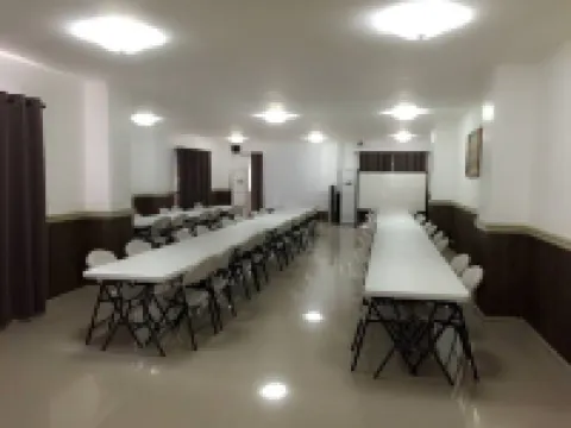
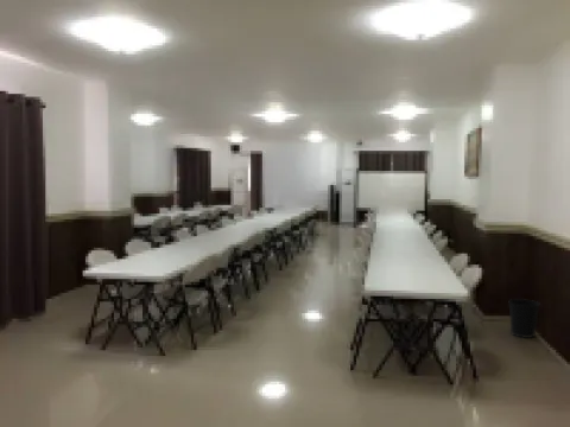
+ wastebasket [507,298,540,339]
